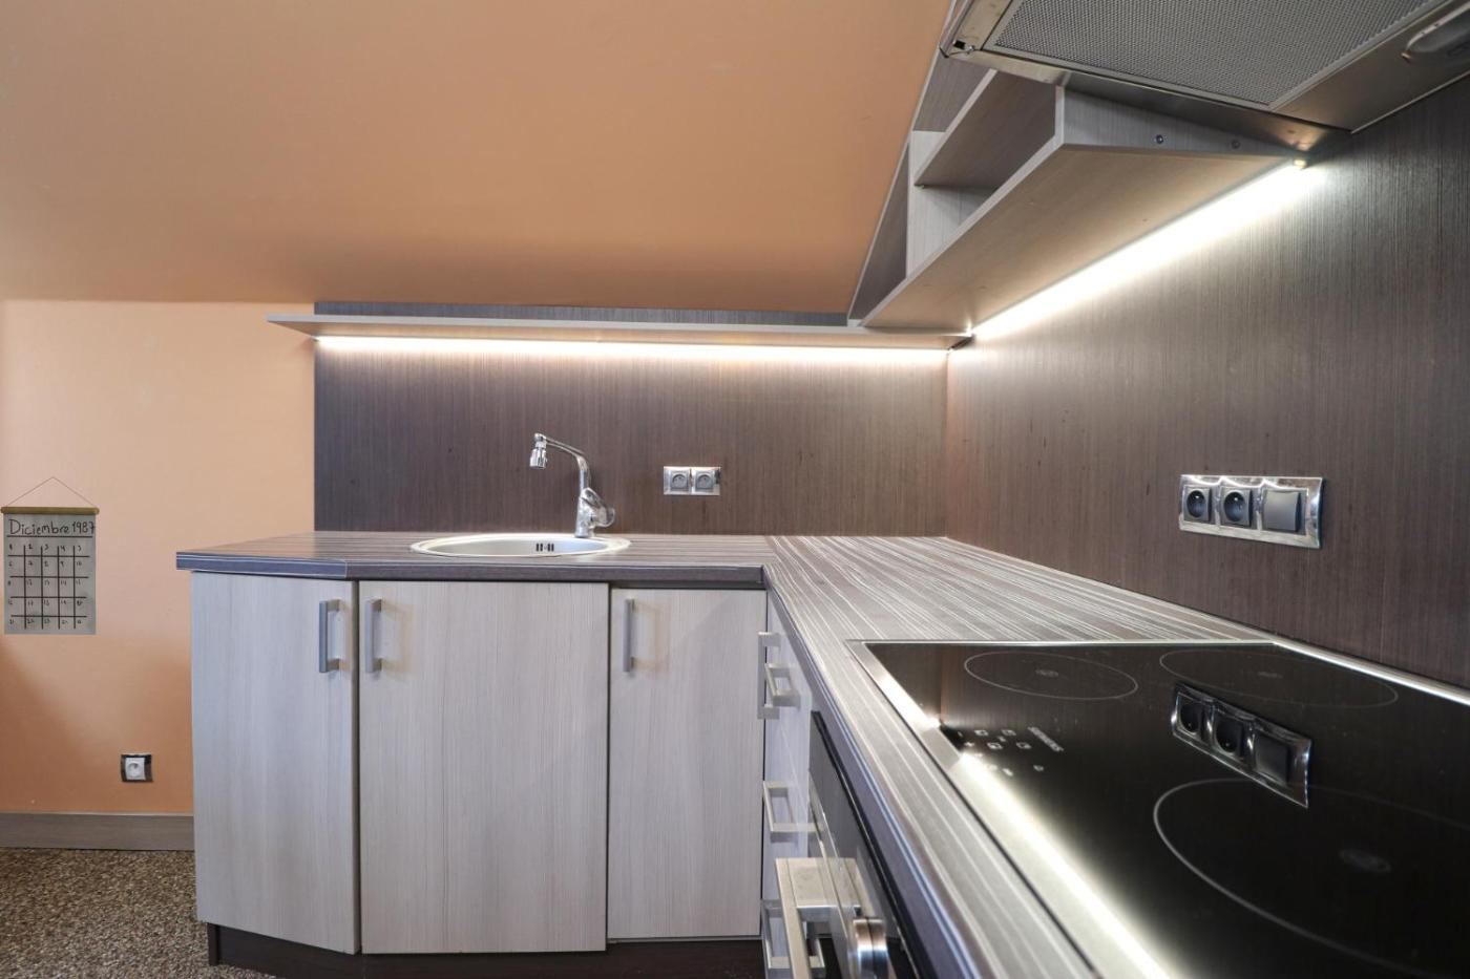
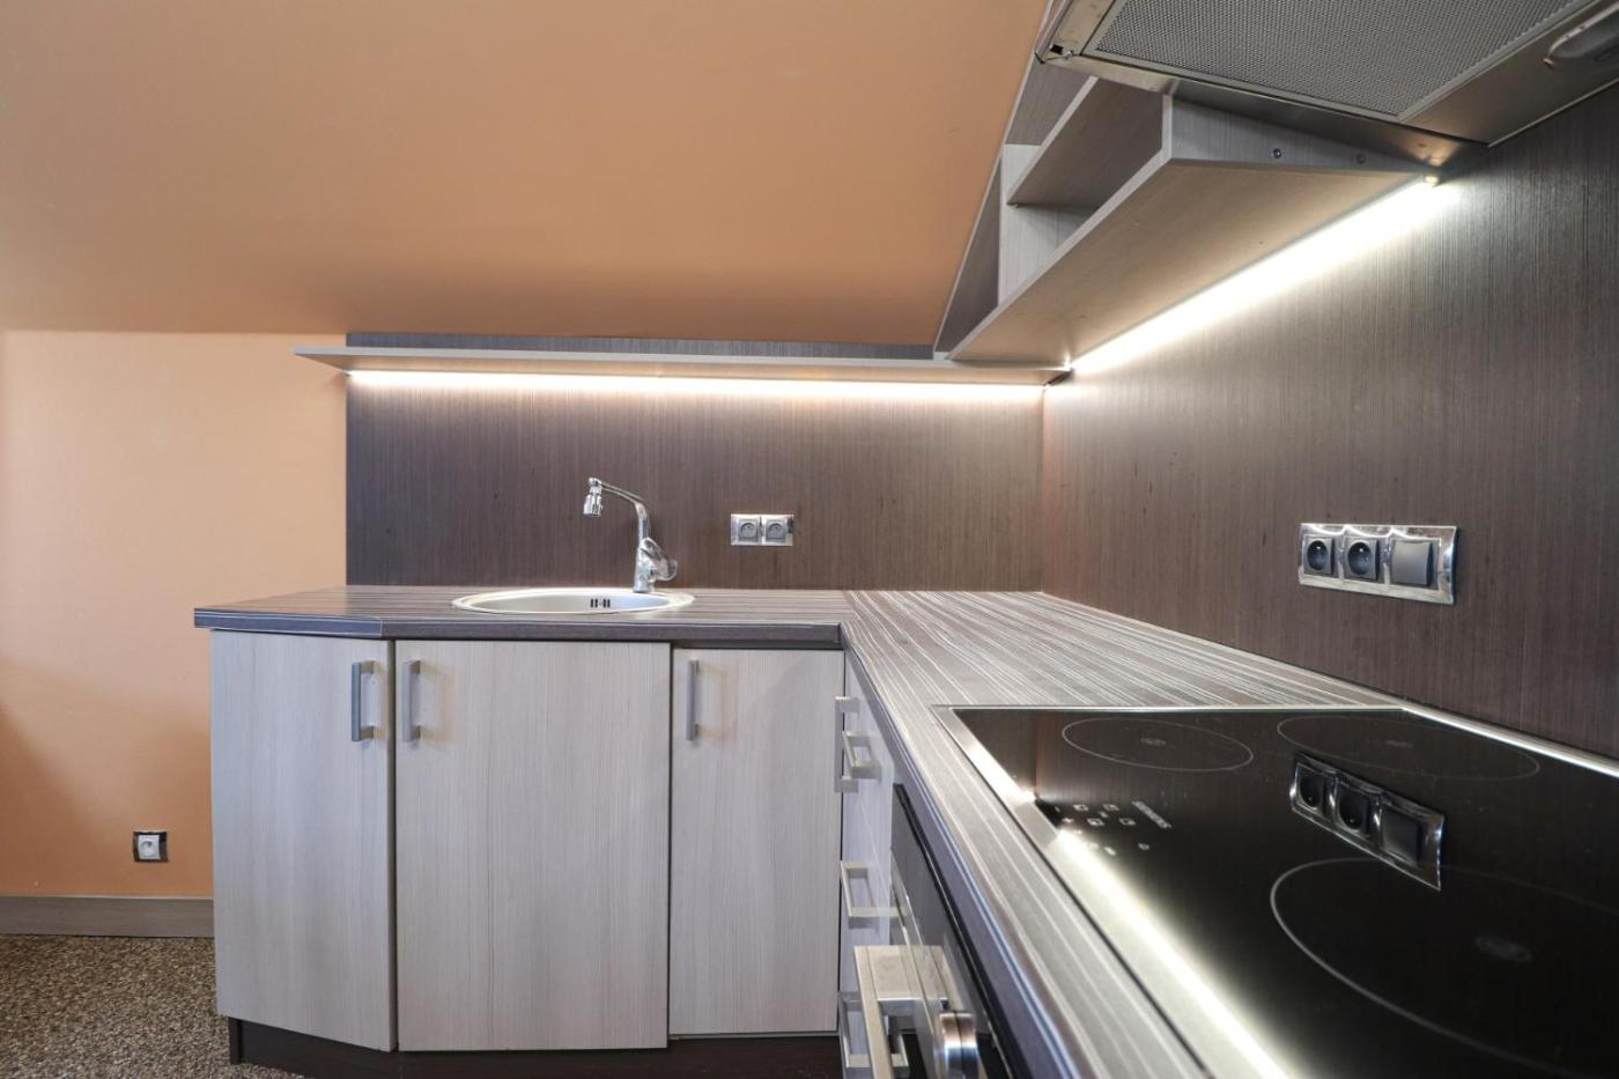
- calendar [0,475,101,636]
